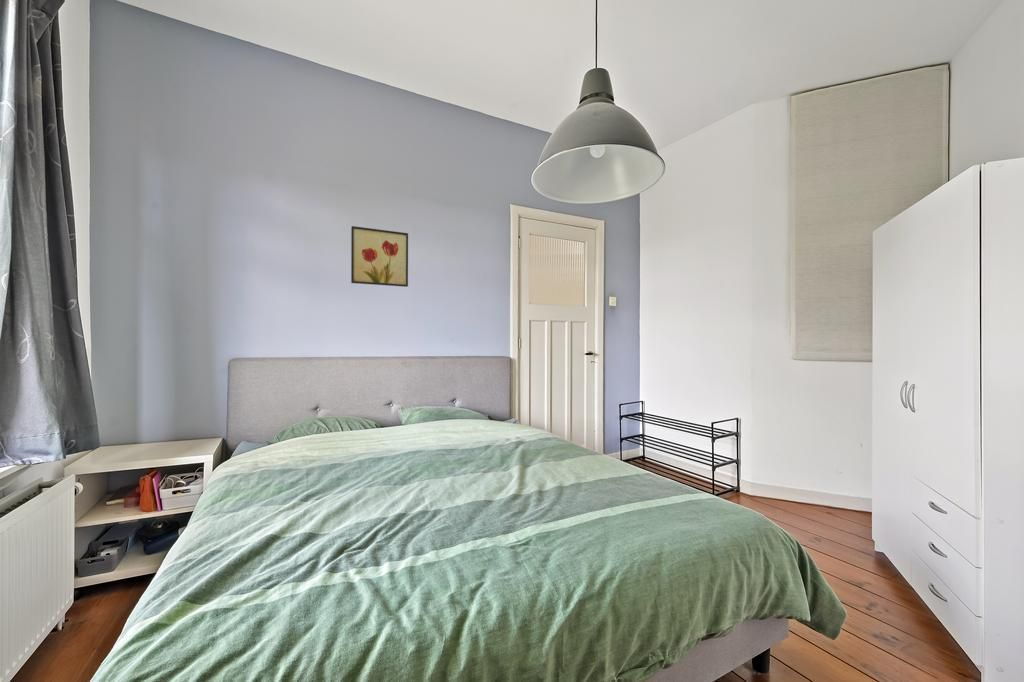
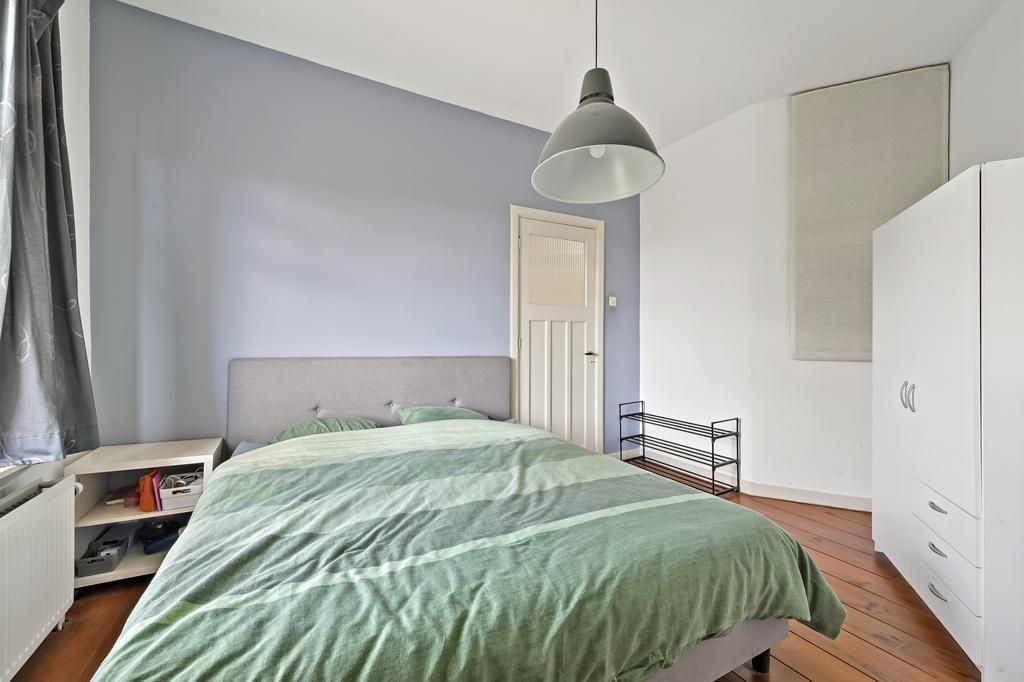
- wall art [350,225,409,288]
